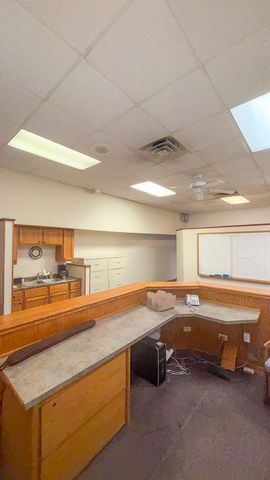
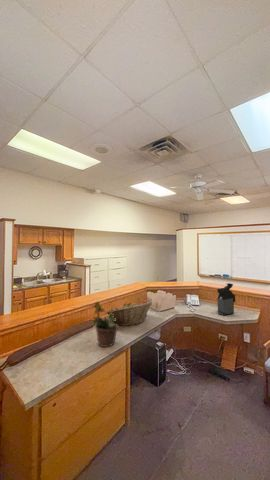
+ coffee maker [216,282,237,316]
+ fruit basket [105,299,154,327]
+ potted plant [91,301,119,348]
